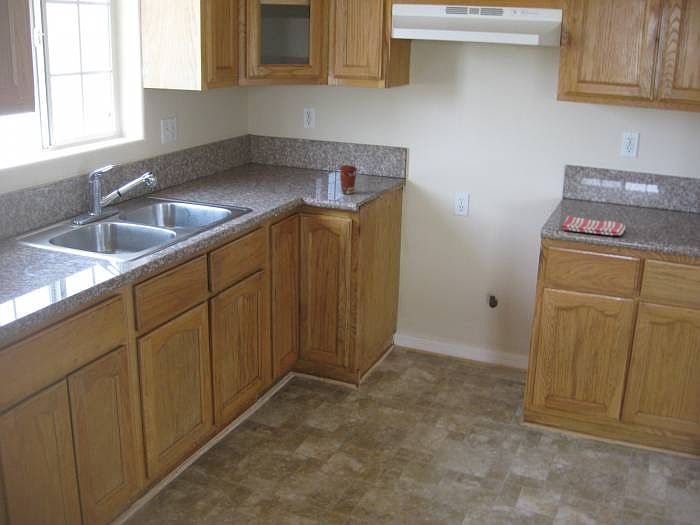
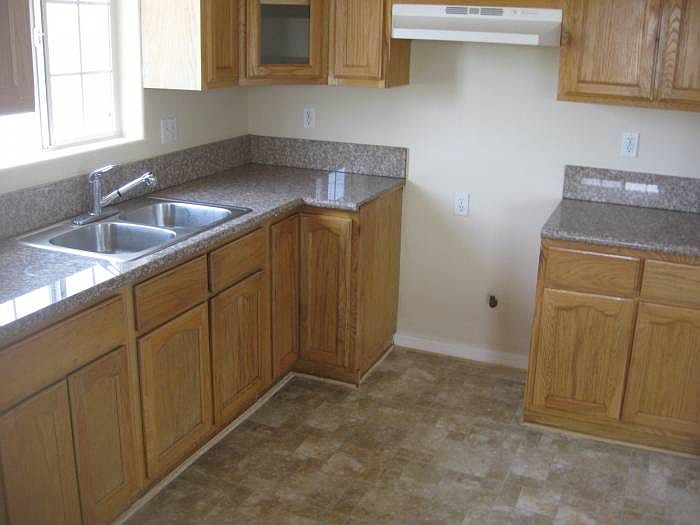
- dish towel [561,214,626,236]
- coffee cup [338,164,358,195]
